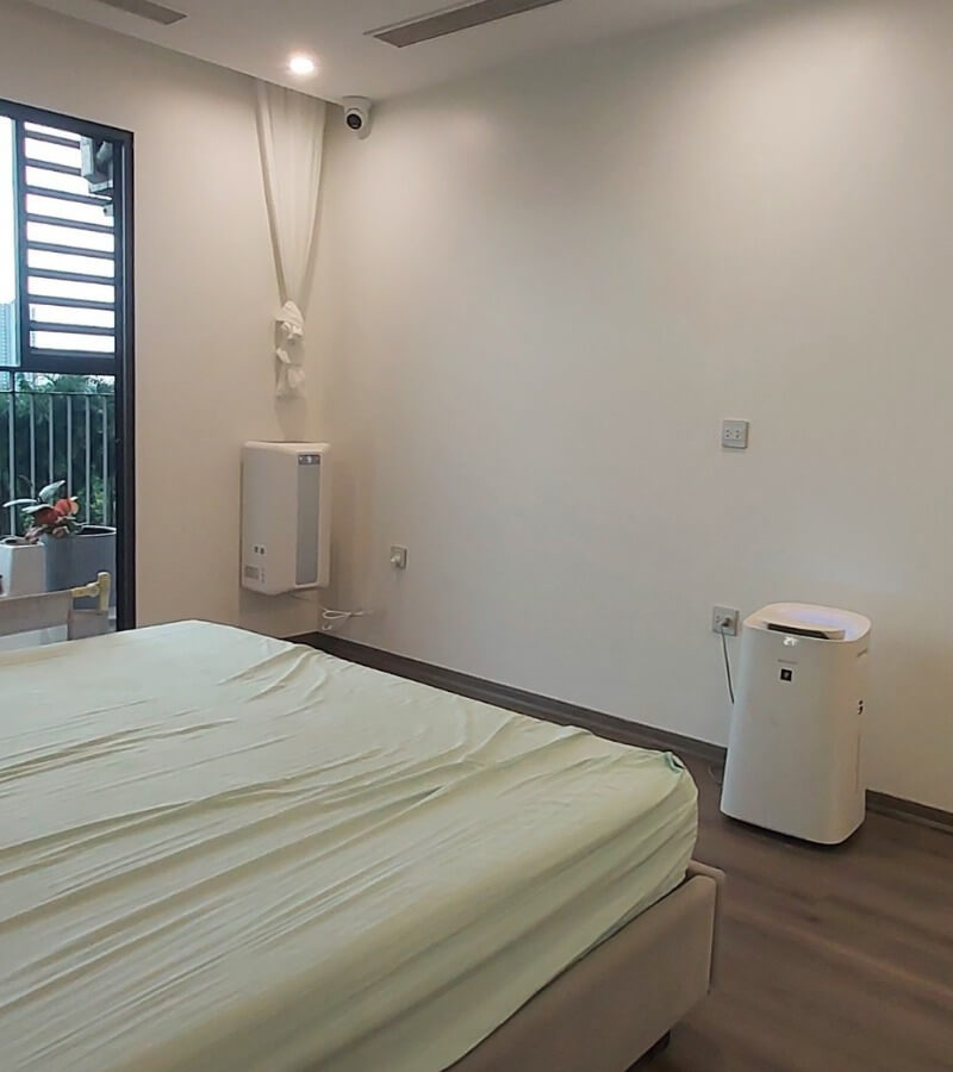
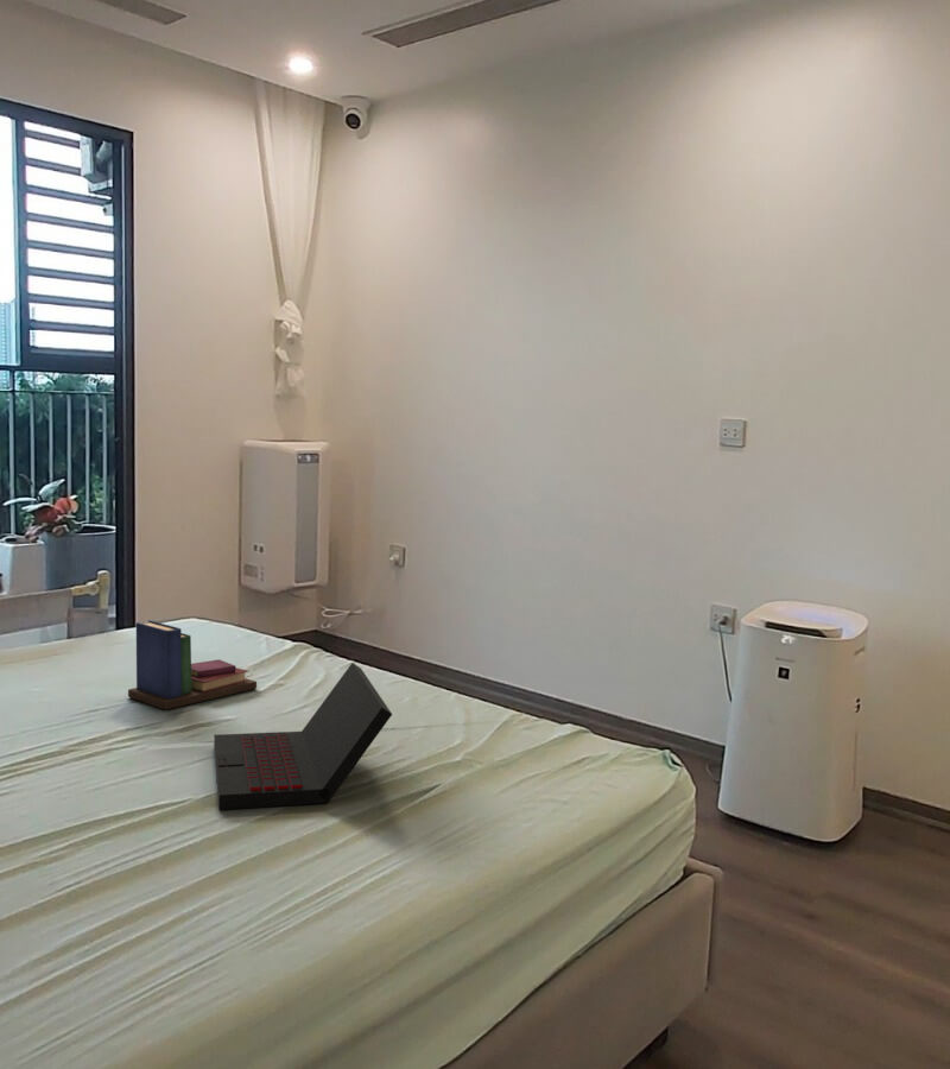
+ book [127,619,258,710]
+ laptop [213,662,393,811]
